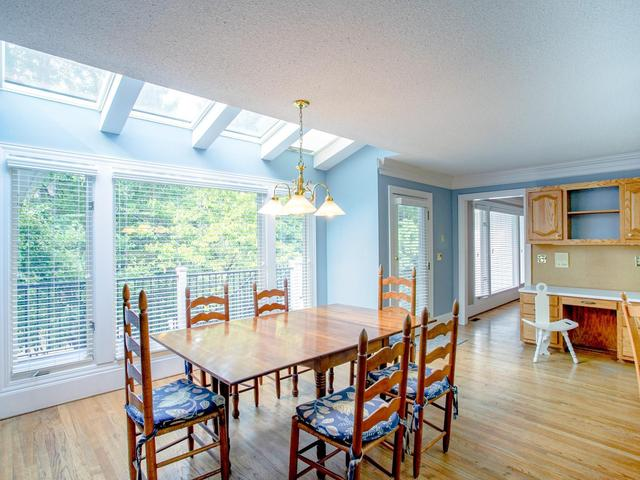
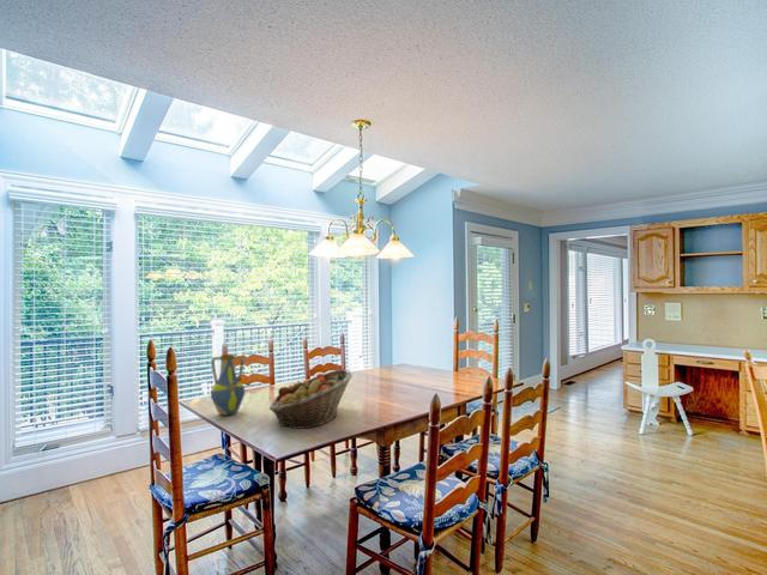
+ fruit basket [268,368,354,430]
+ vase [210,353,246,416]
